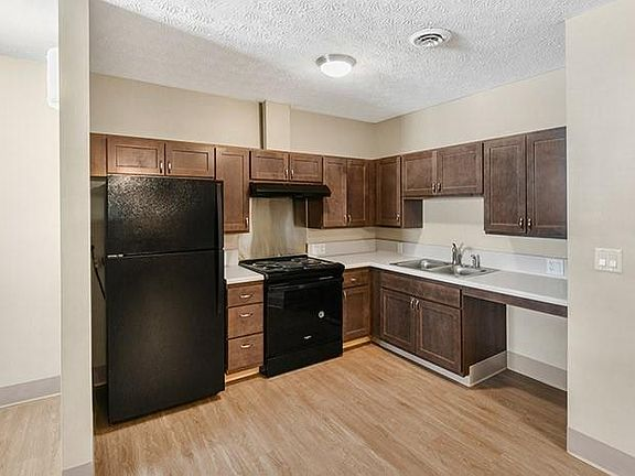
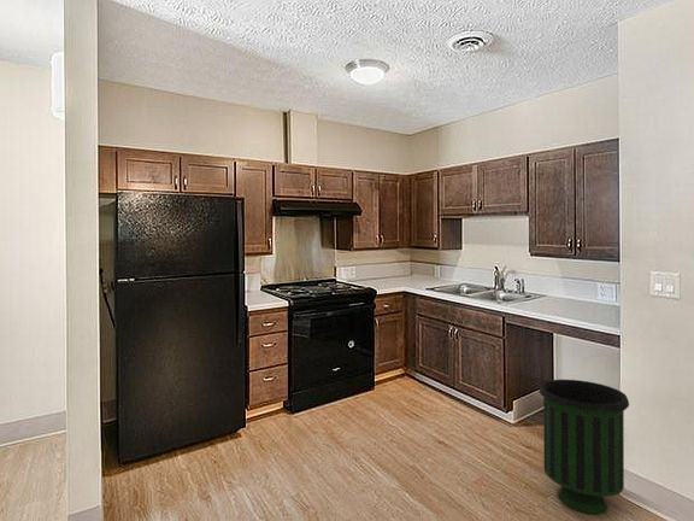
+ trash can [539,379,630,515]
